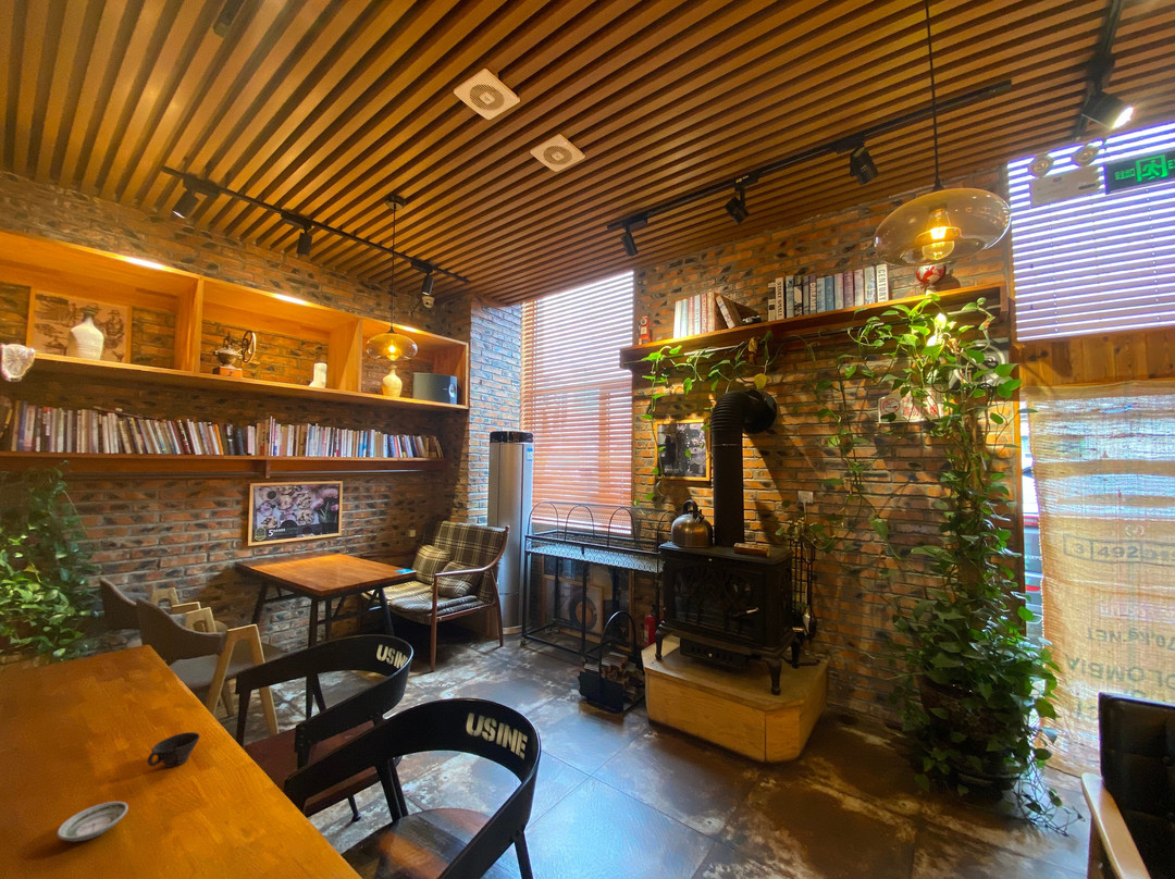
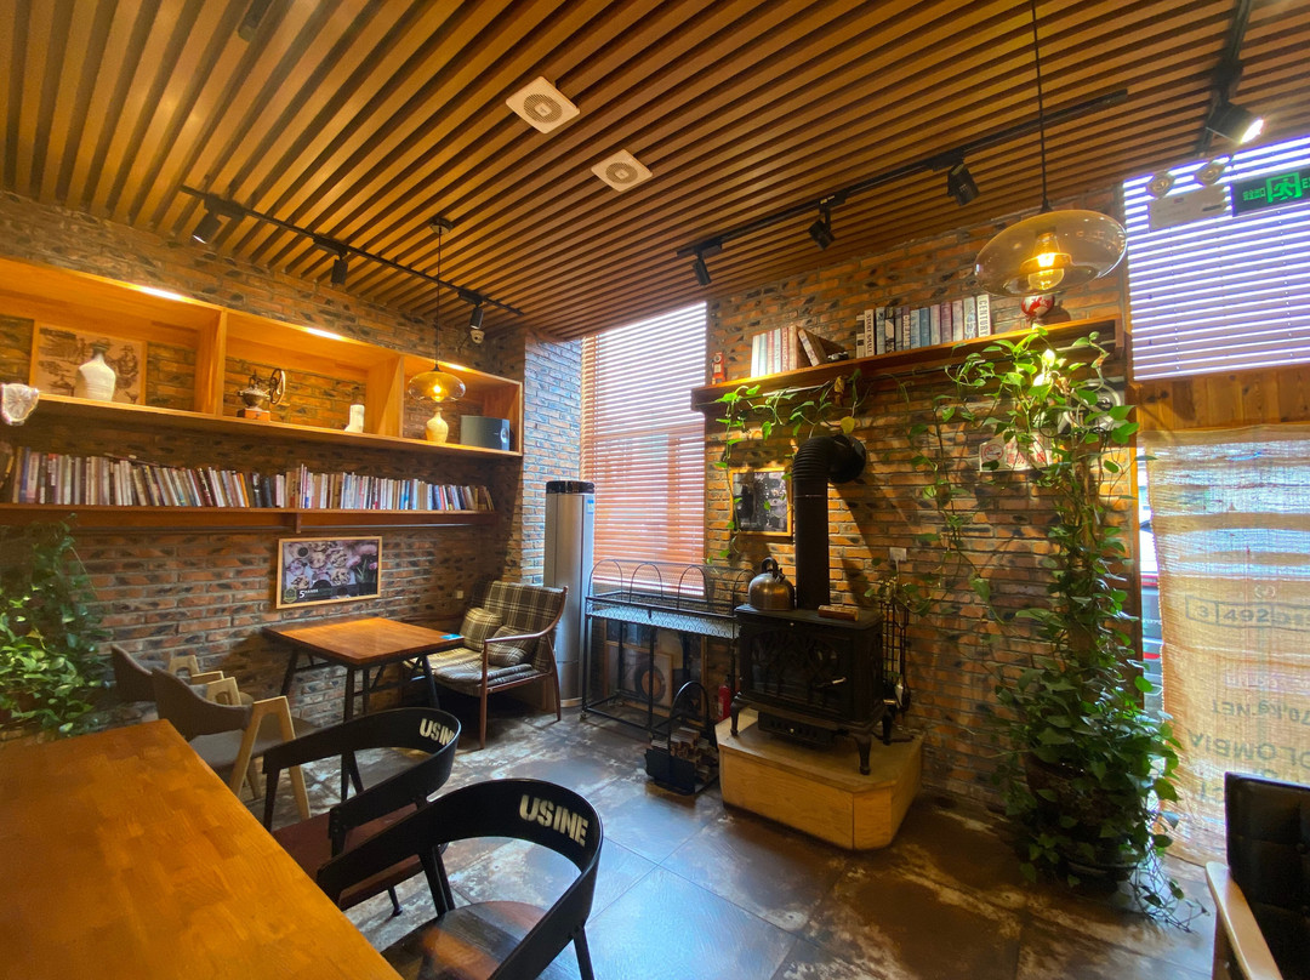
- saucer [55,801,129,842]
- cup [146,731,201,768]
